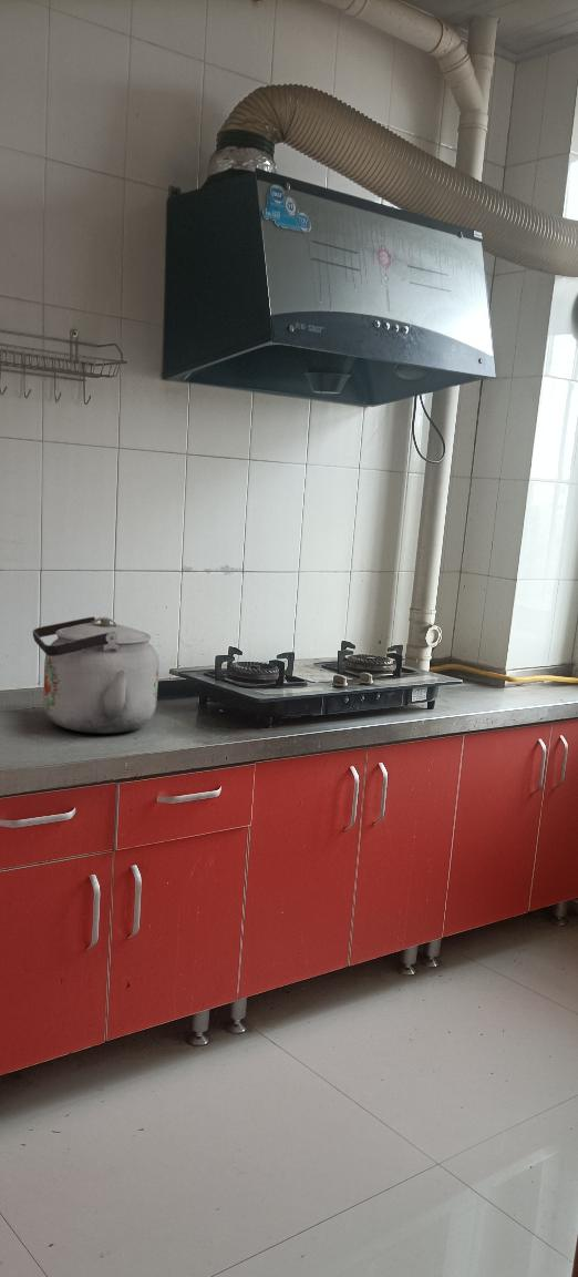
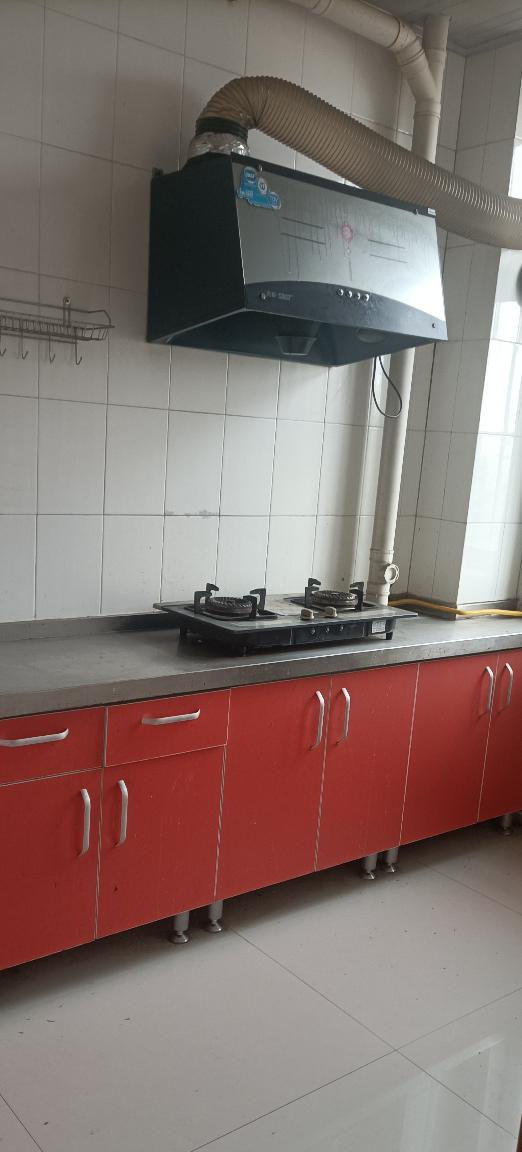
- kettle [32,615,159,735]
